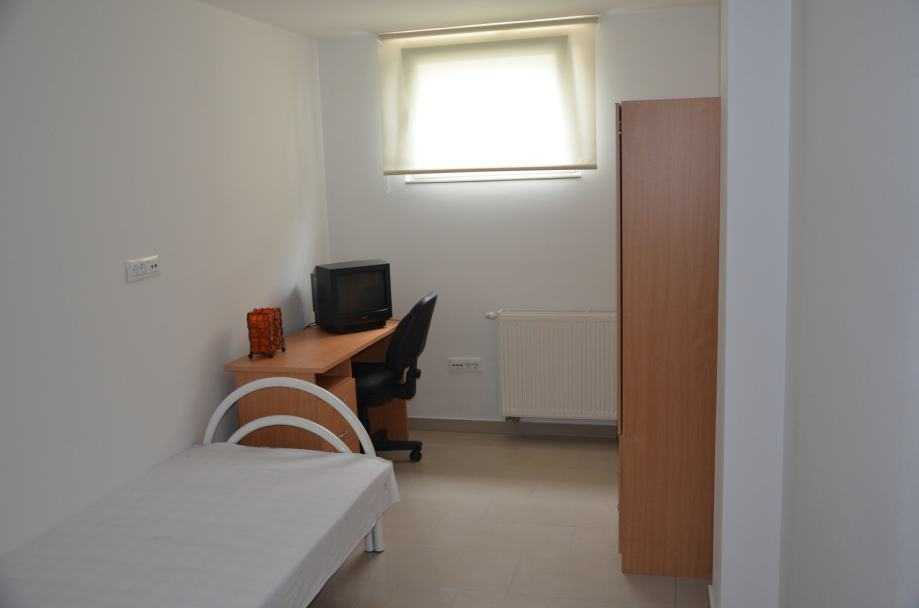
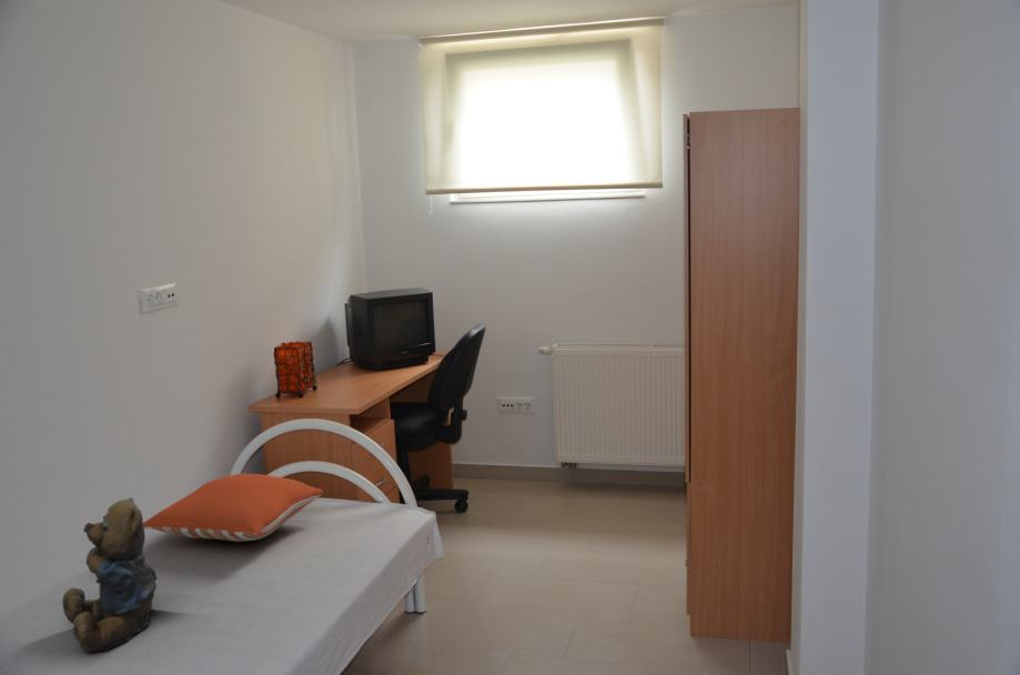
+ pillow [143,473,324,543]
+ teddy bear [61,496,159,654]
